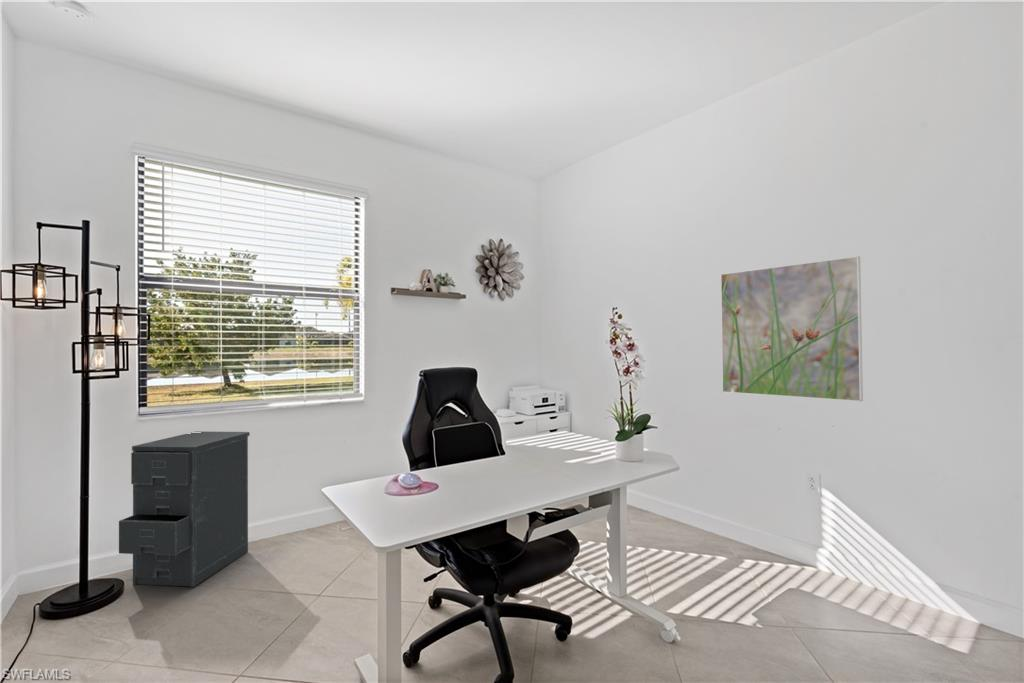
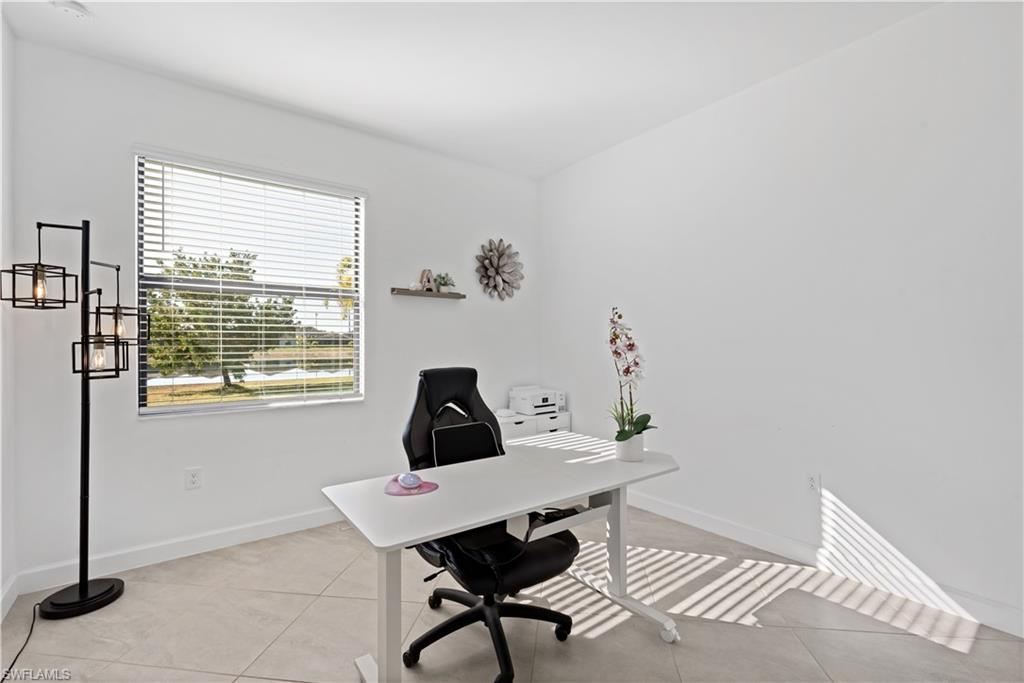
- filing cabinet [118,431,251,588]
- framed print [720,255,864,402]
